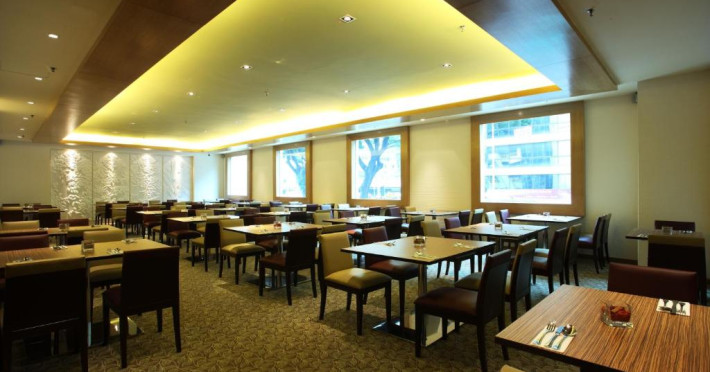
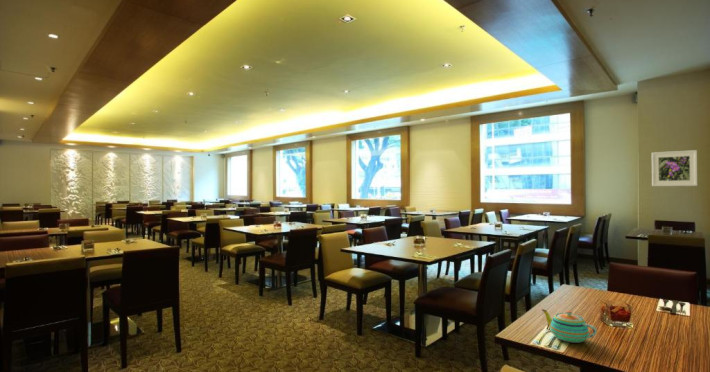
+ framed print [651,149,698,187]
+ teapot [540,308,598,344]
